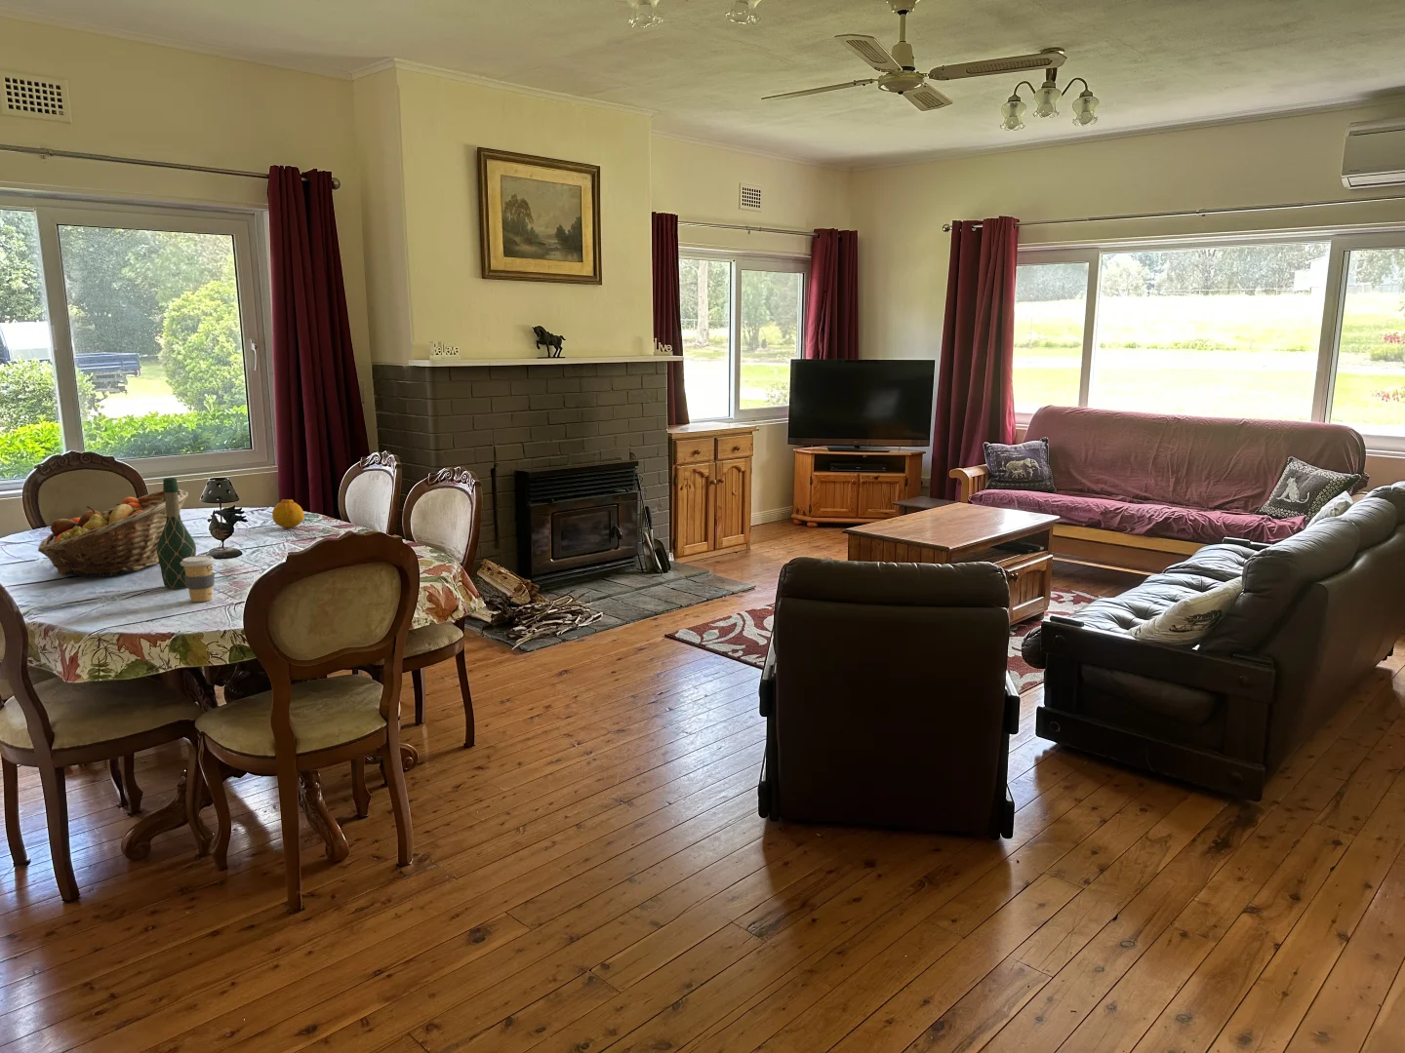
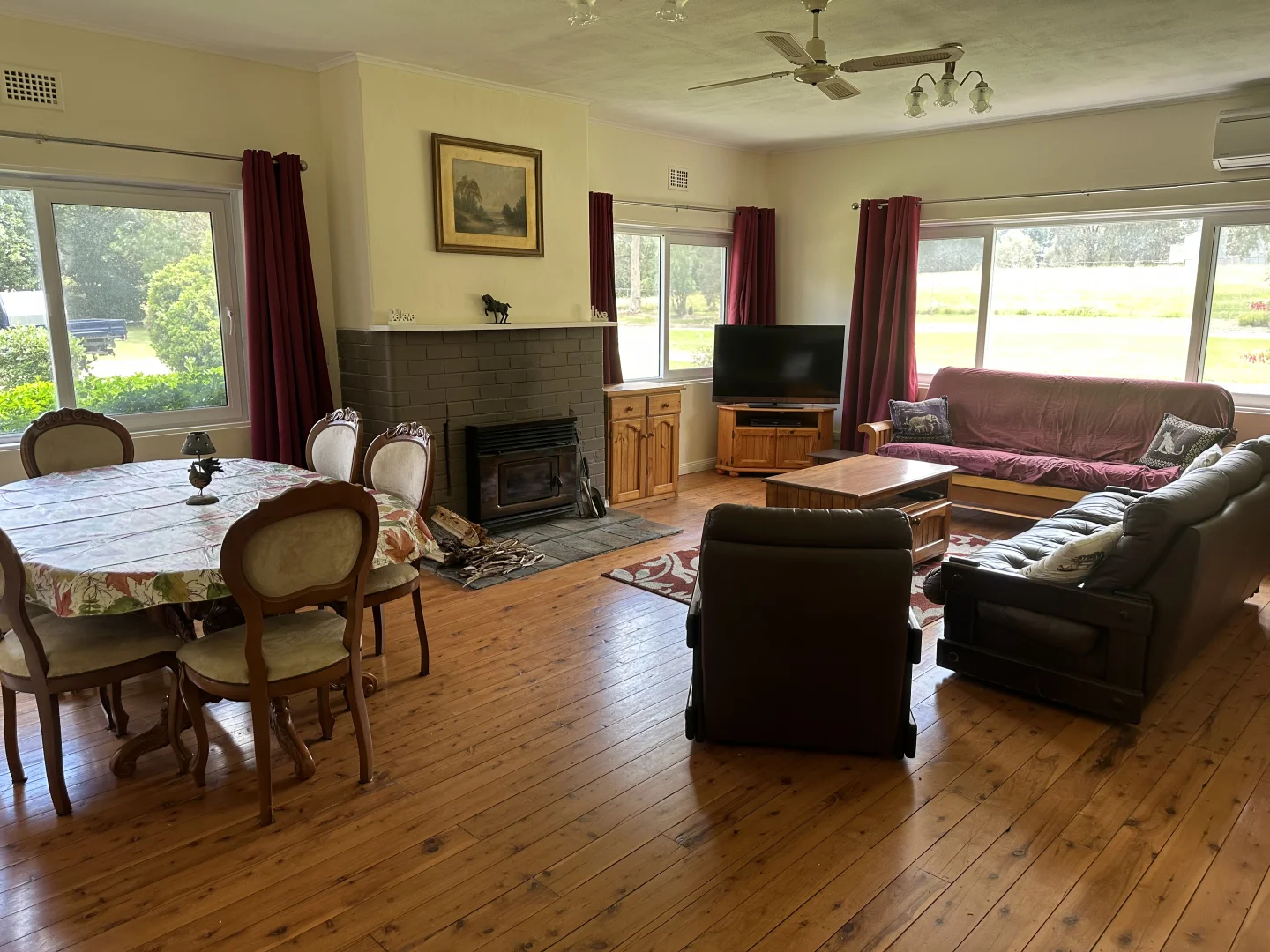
- wine bottle [156,477,197,590]
- fruit basket [38,489,189,577]
- coffee cup [180,555,217,603]
- fruit [271,498,305,529]
